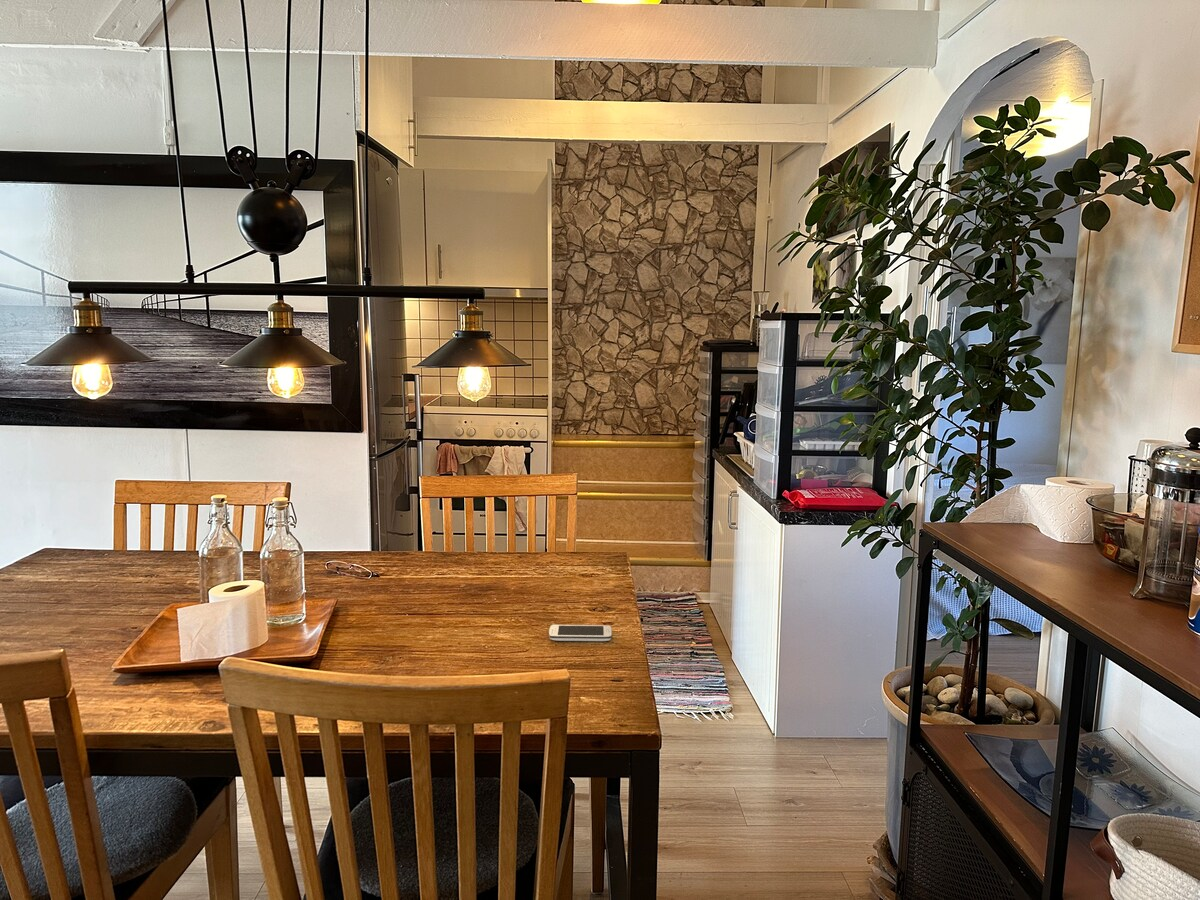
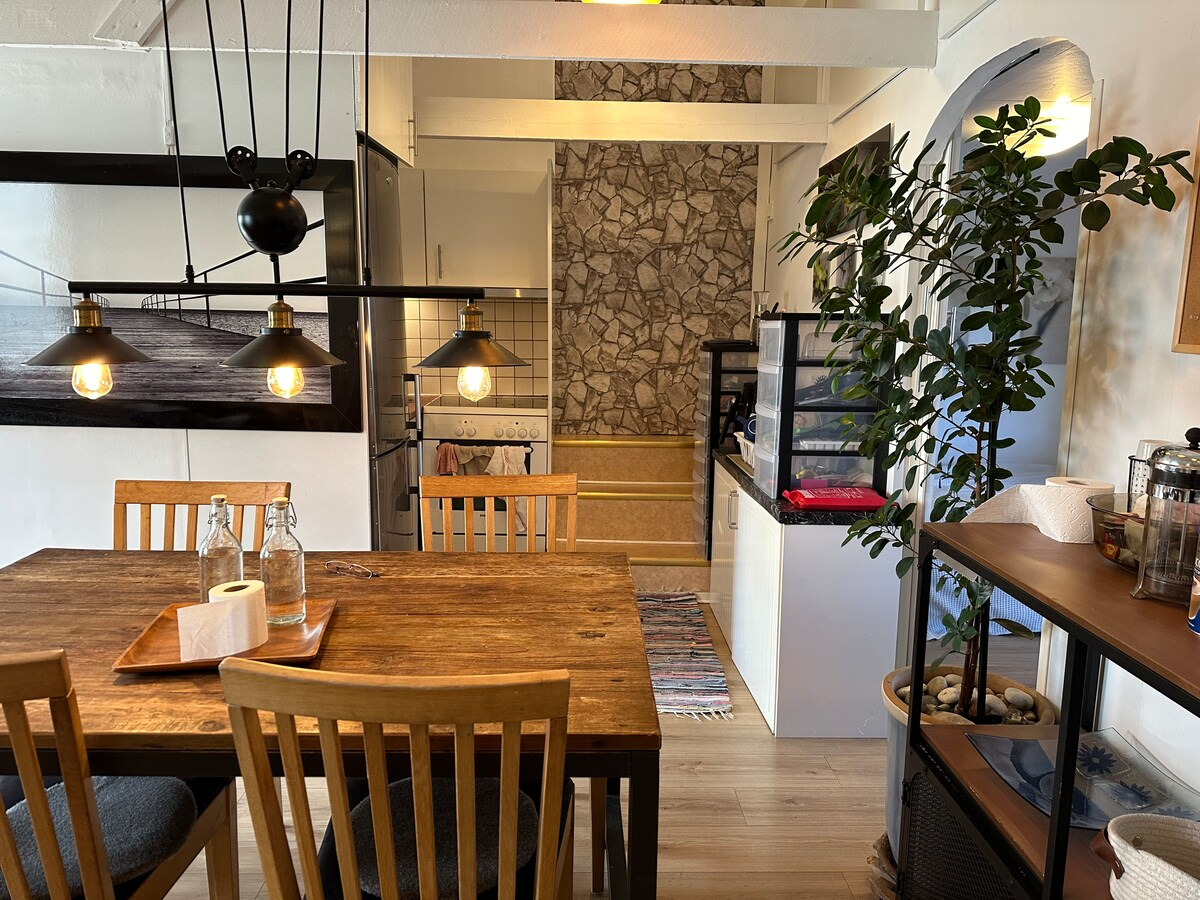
- smartphone [548,624,613,642]
